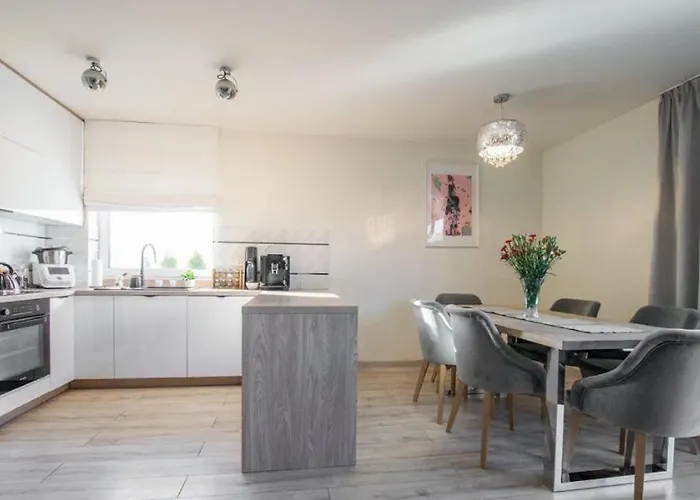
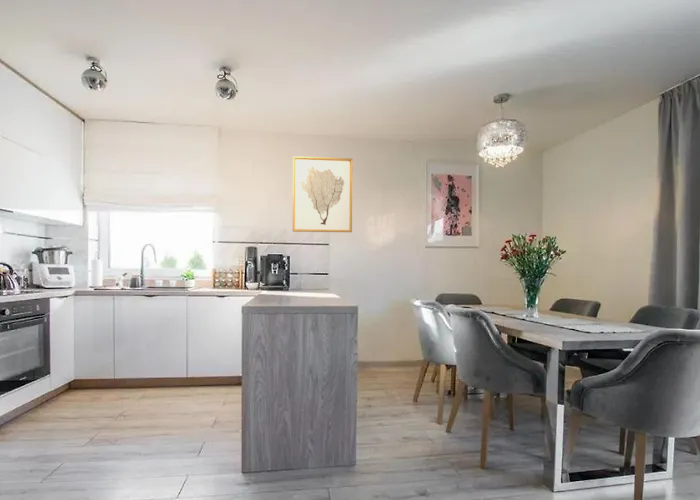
+ wall art [292,155,354,233]
